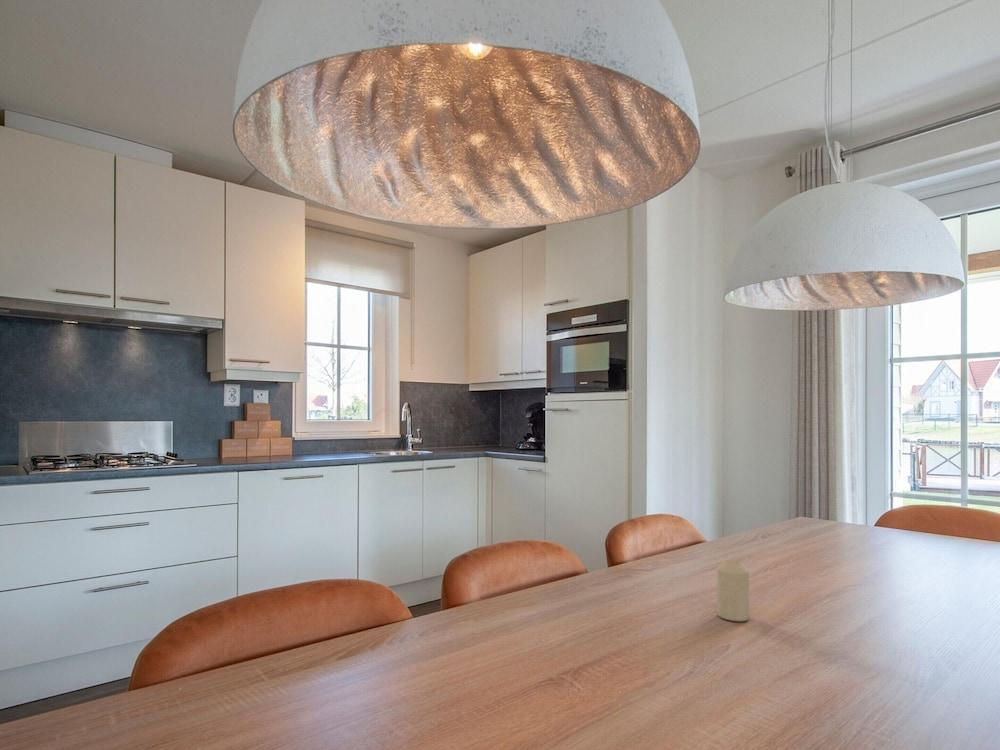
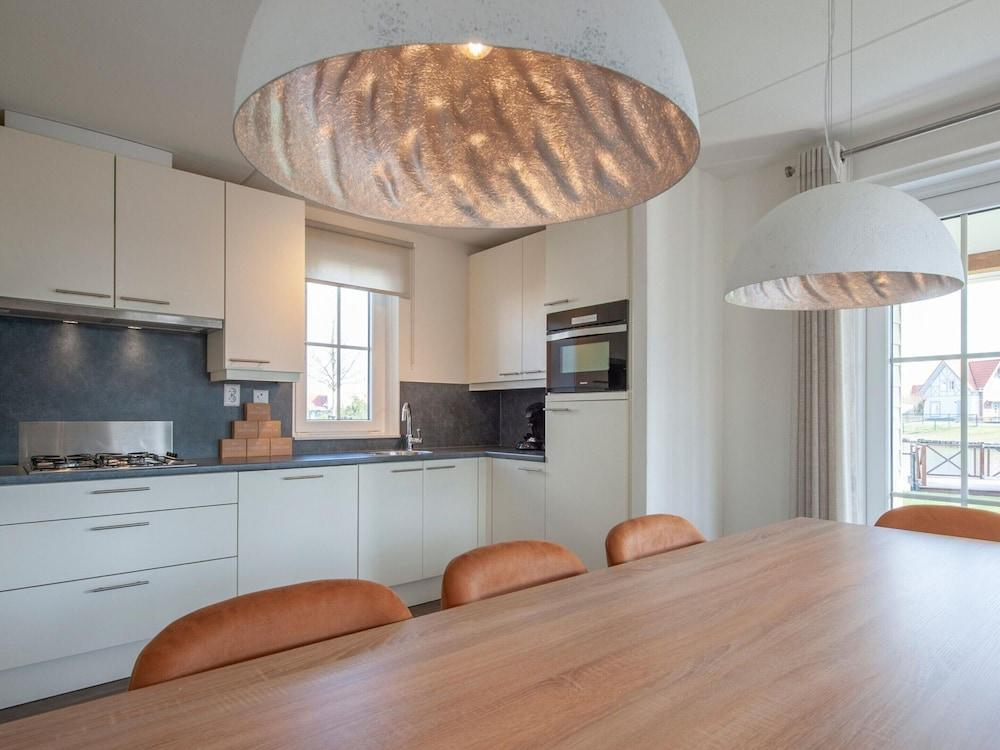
- candle [716,559,751,622]
